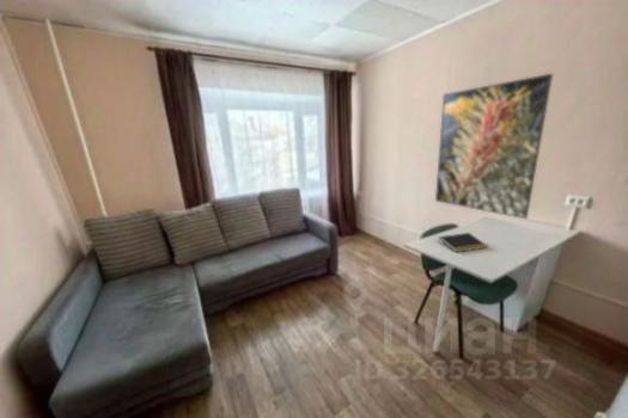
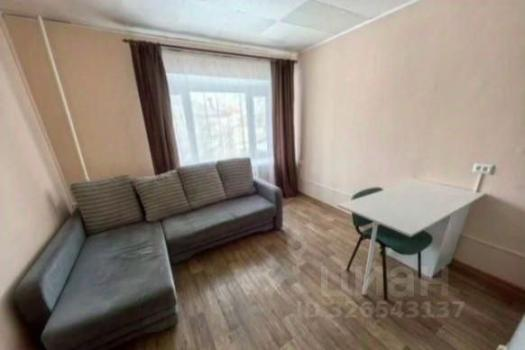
- notepad [437,232,488,253]
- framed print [434,73,554,220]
